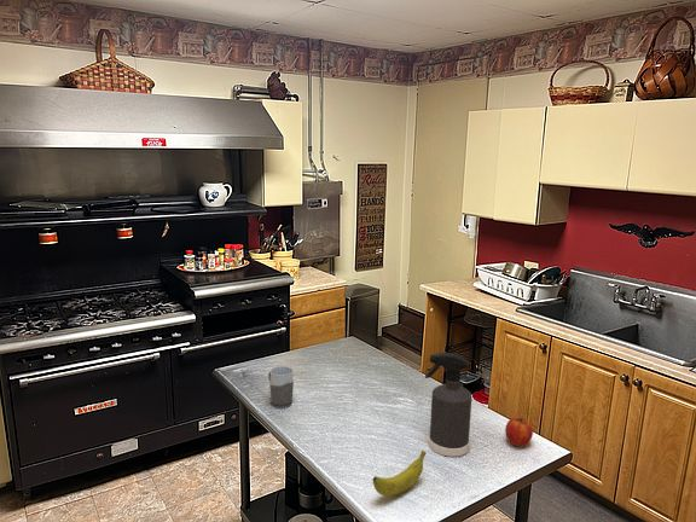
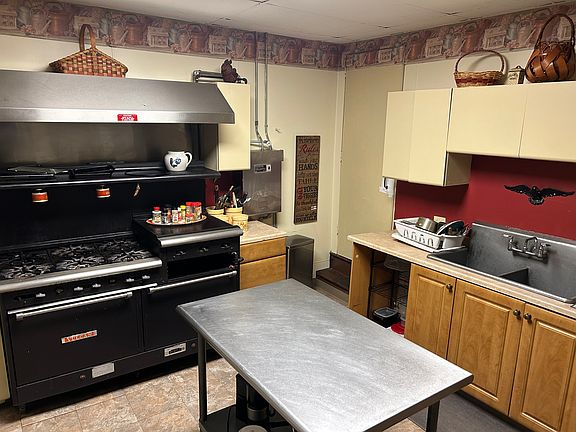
- fruit [504,417,534,447]
- mug [267,365,295,410]
- banana [372,450,427,497]
- spray bottle [424,352,472,458]
